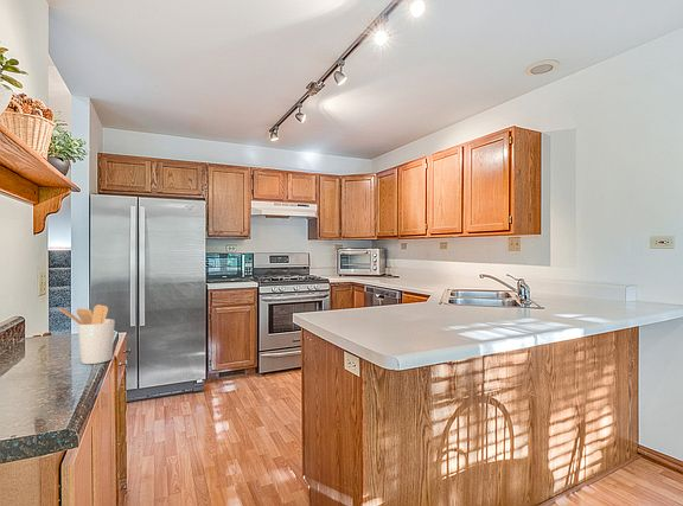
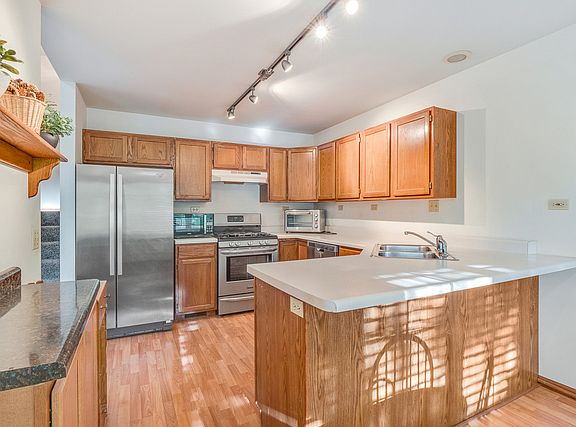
- utensil holder [59,303,116,365]
